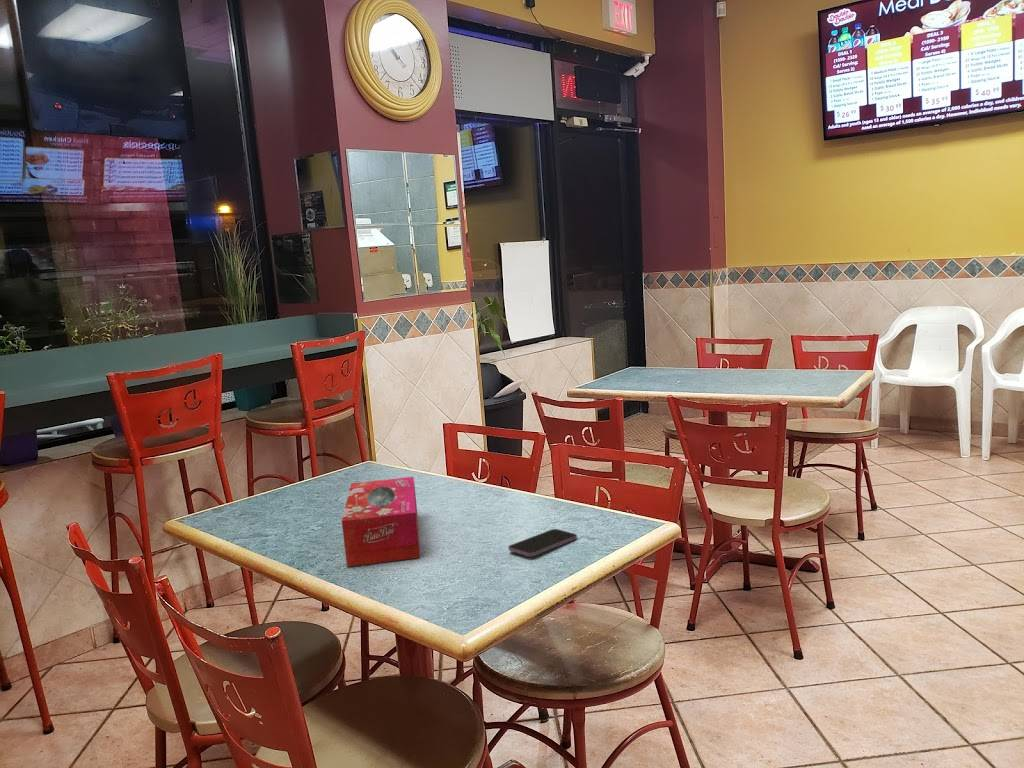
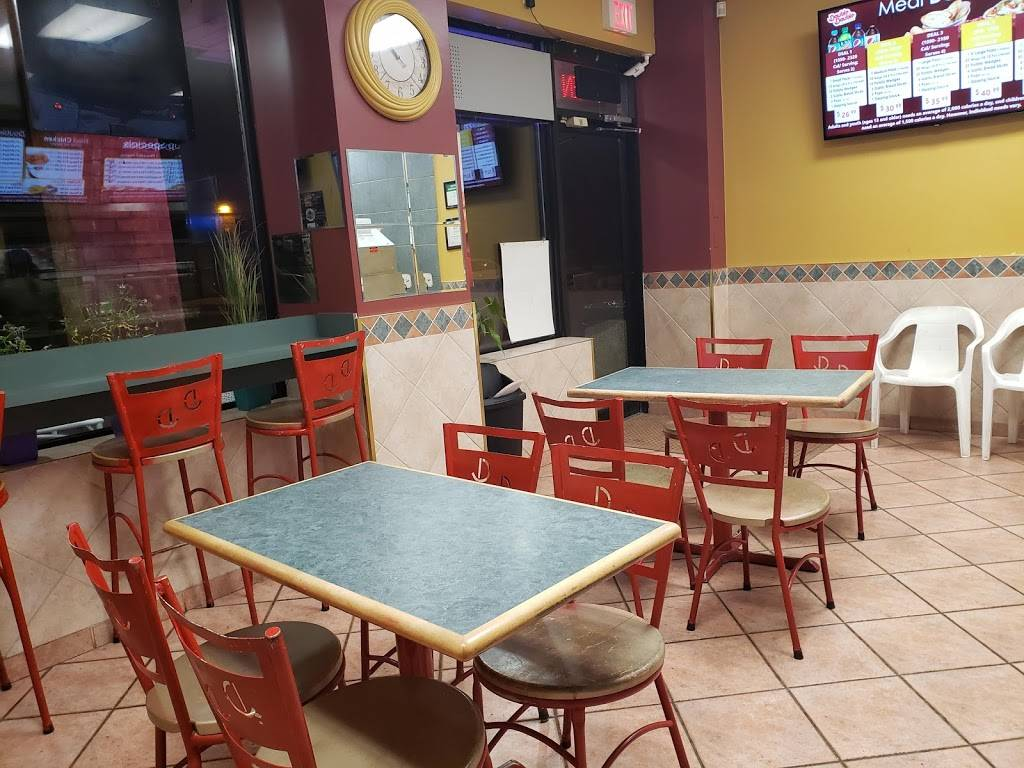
- tissue box [341,476,421,568]
- smartphone [508,528,578,558]
